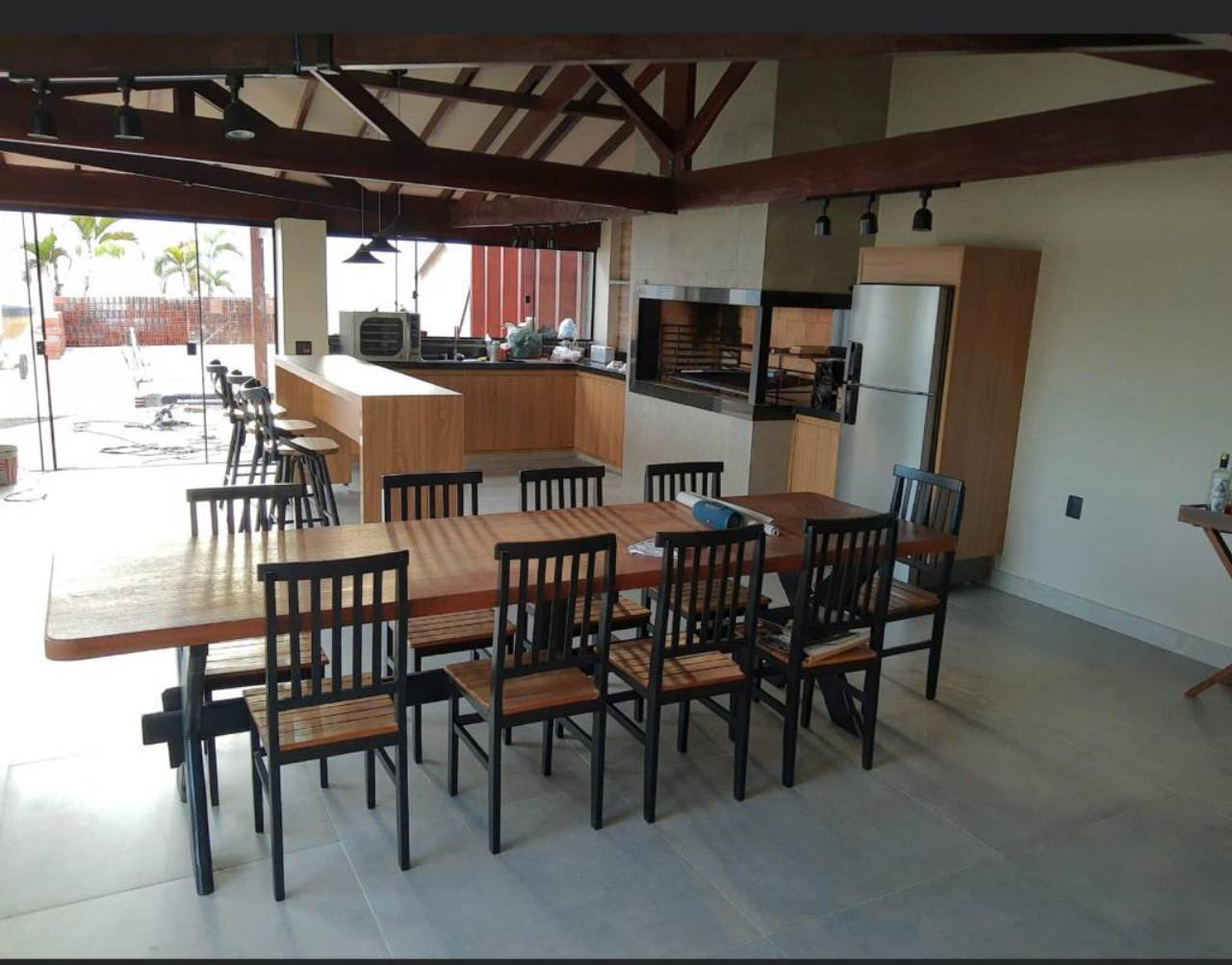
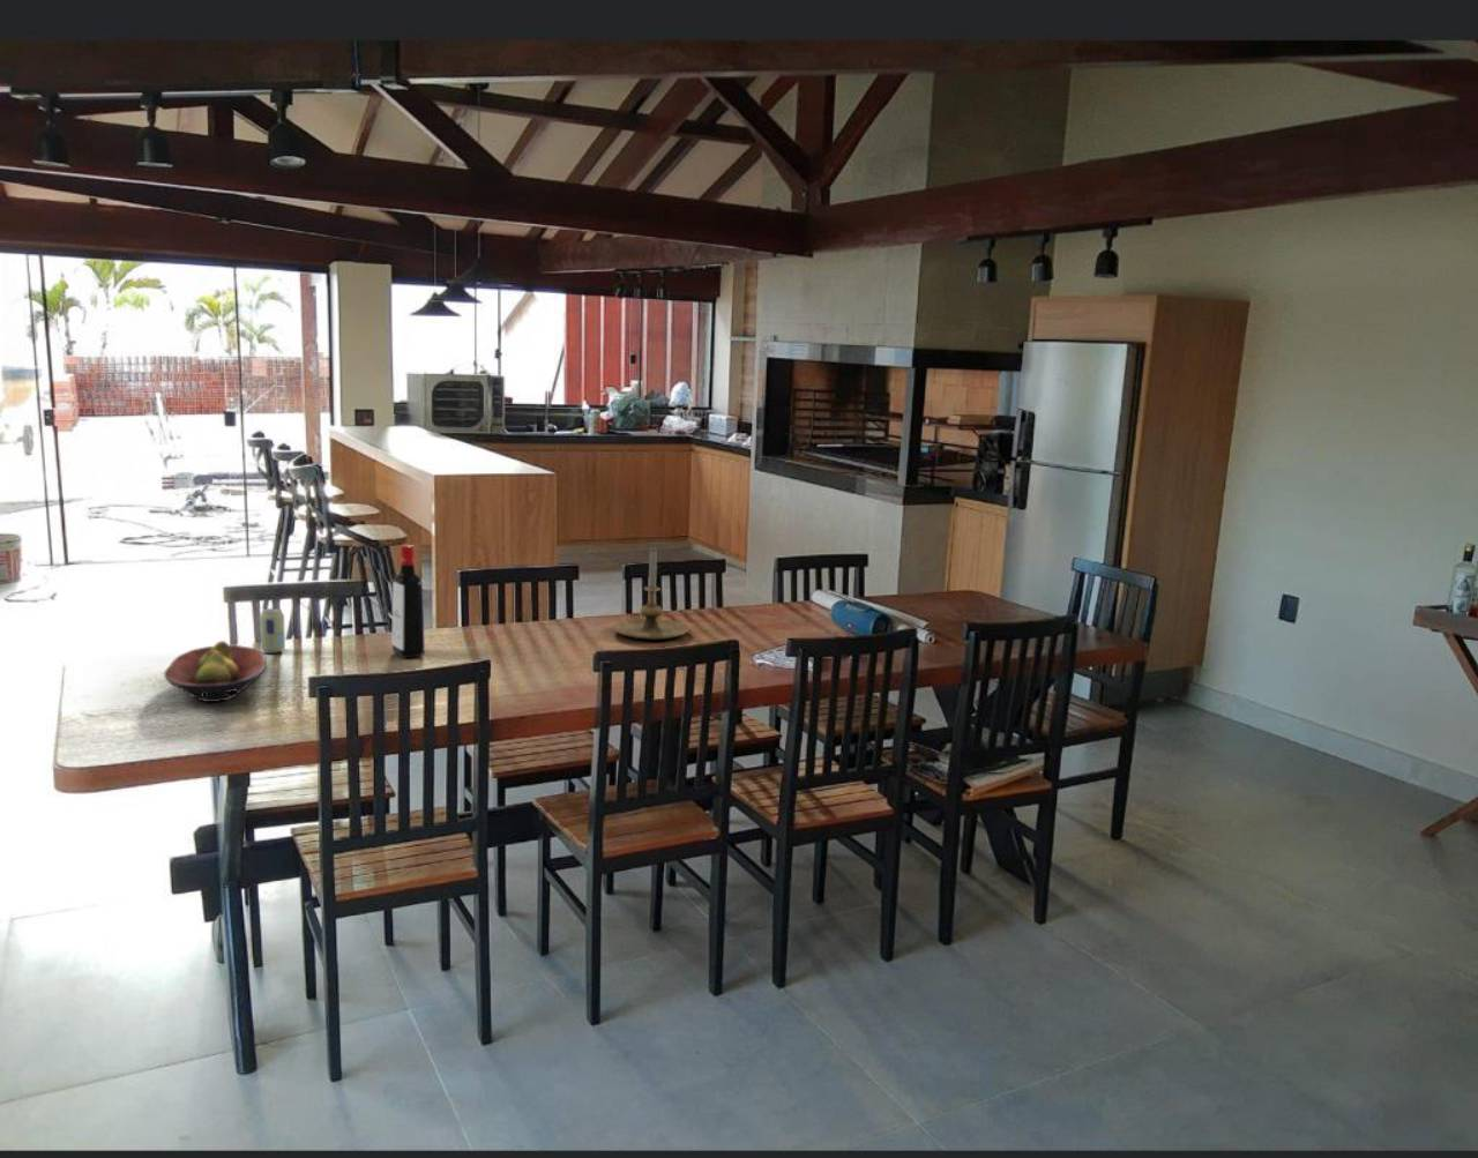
+ beverage can [259,607,287,655]
+ fruit bowl [163,640,268,703]
+ liquor bottle [390,544,426,659]
+ candle holder [611,546,691,641]
